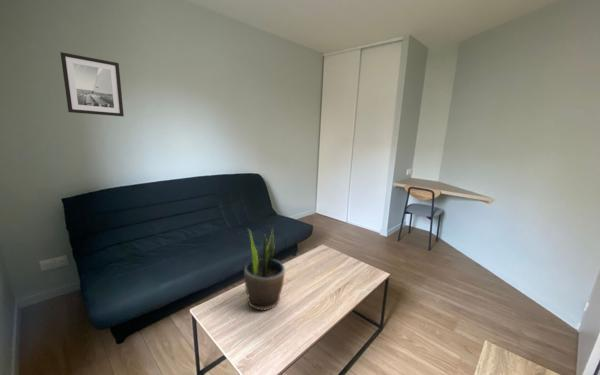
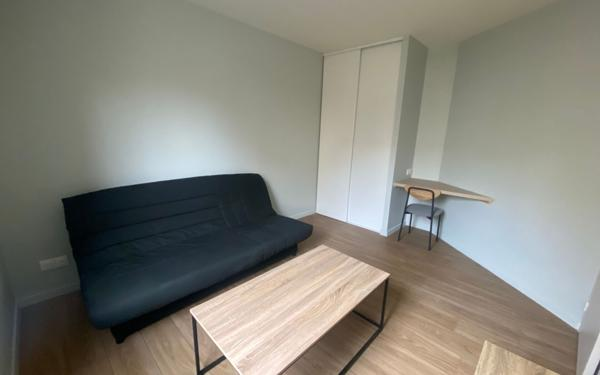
- wall art [59,51,125,118]
- potted plant [243,227,286,312]
